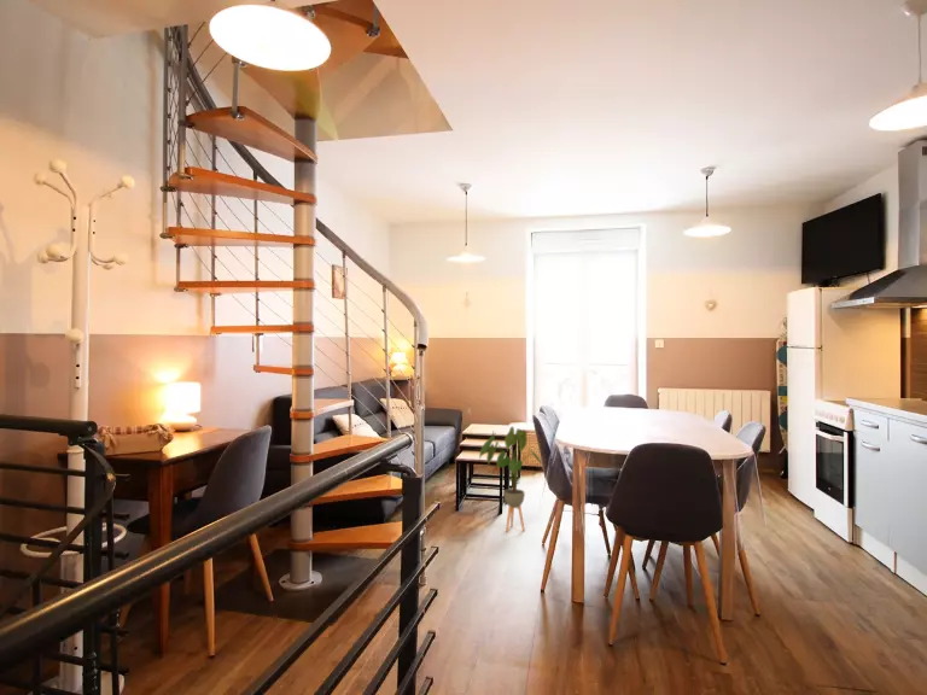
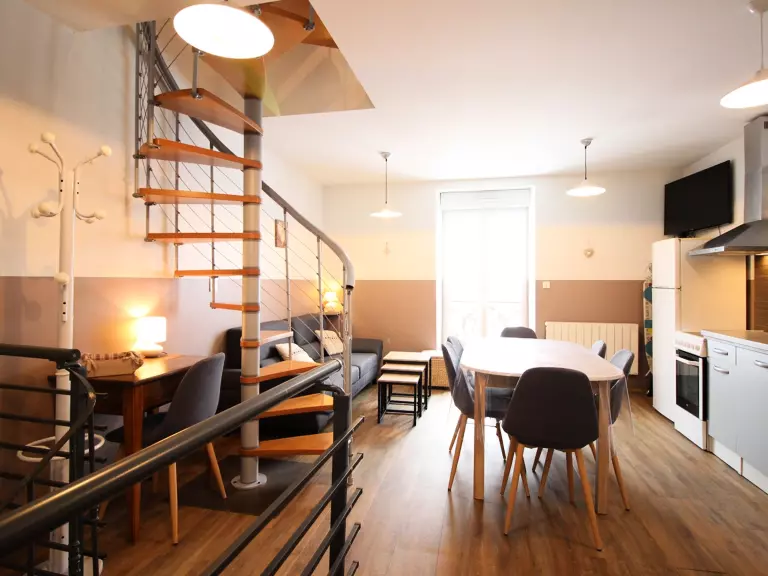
- house plant [478,426,543,533]
